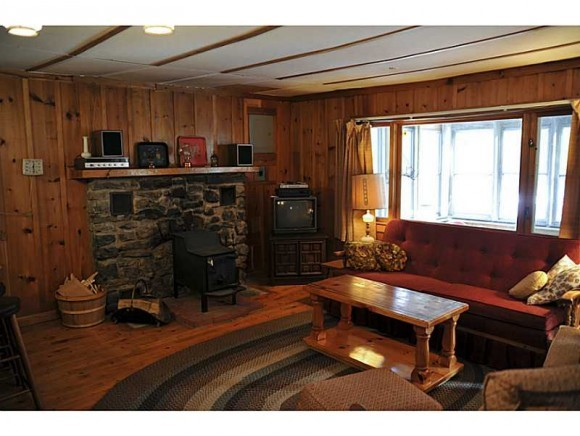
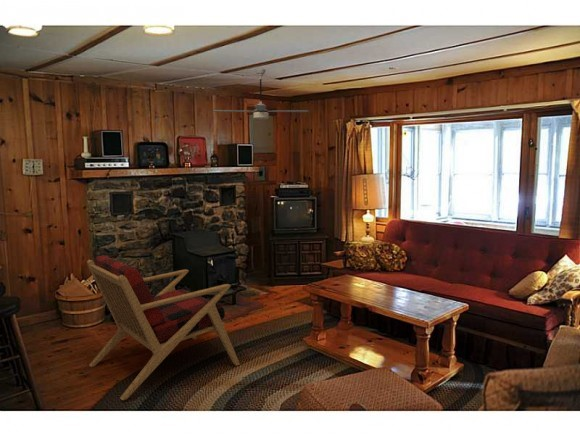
+ ceiling fan [211,68,310,121]
+ armchair [86,254,241,401]
